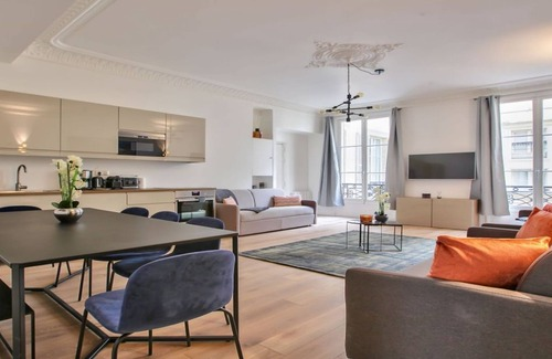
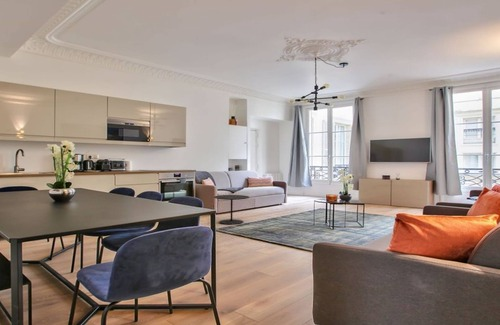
+ side table [213,194,250,225]
